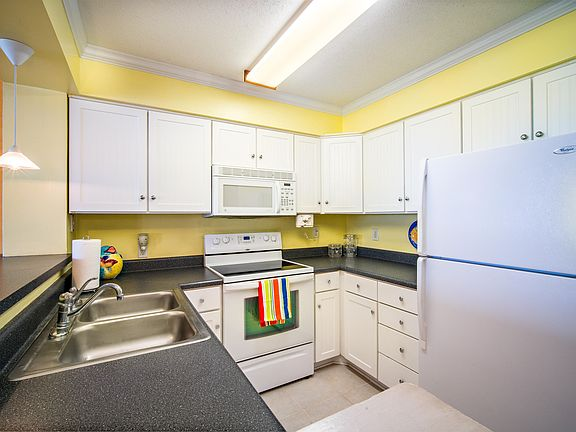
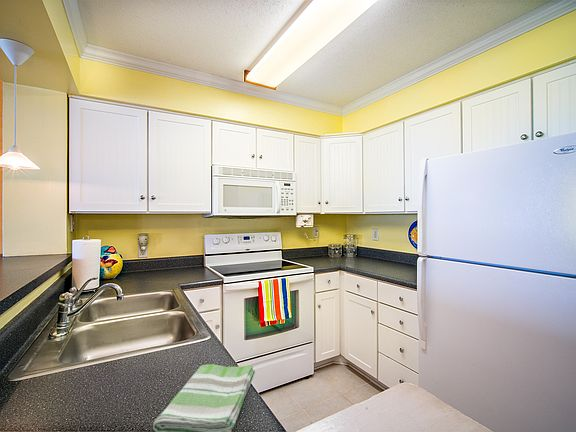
+ dish towel [152,363,256,432]
